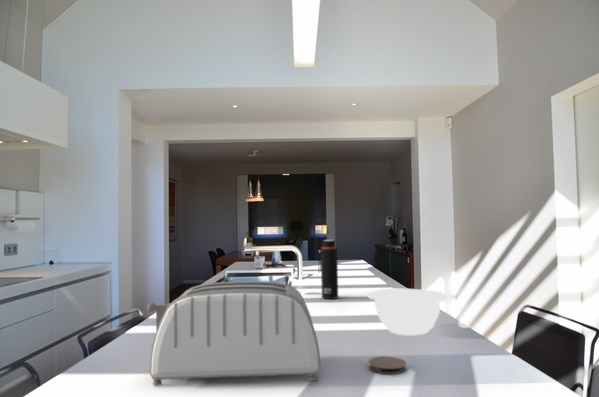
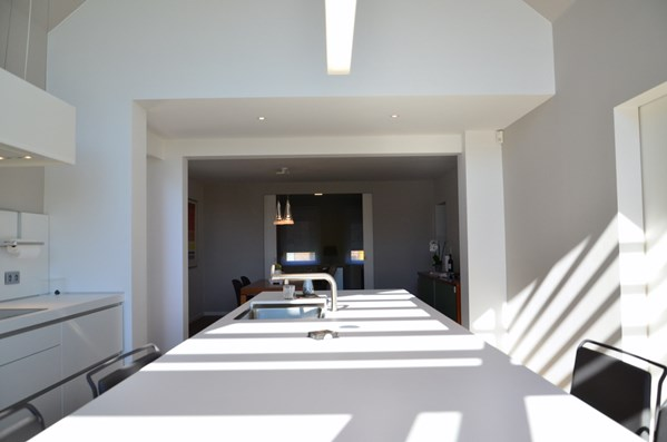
- water bottle [317,239,339,300]
- coaster [367,355,408,375]
- mixing bowl [366,287,449,336]
- toaster [146,280,321,387]
